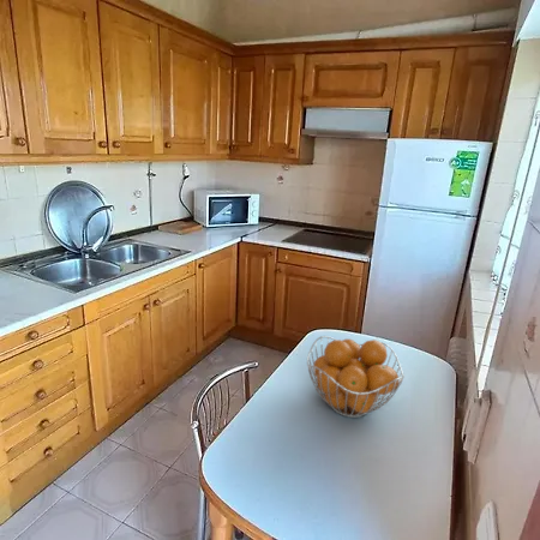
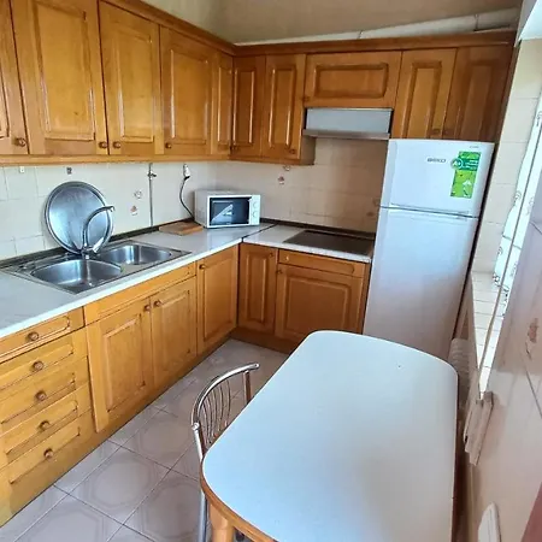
- fruit basket [306,335,406,419]
